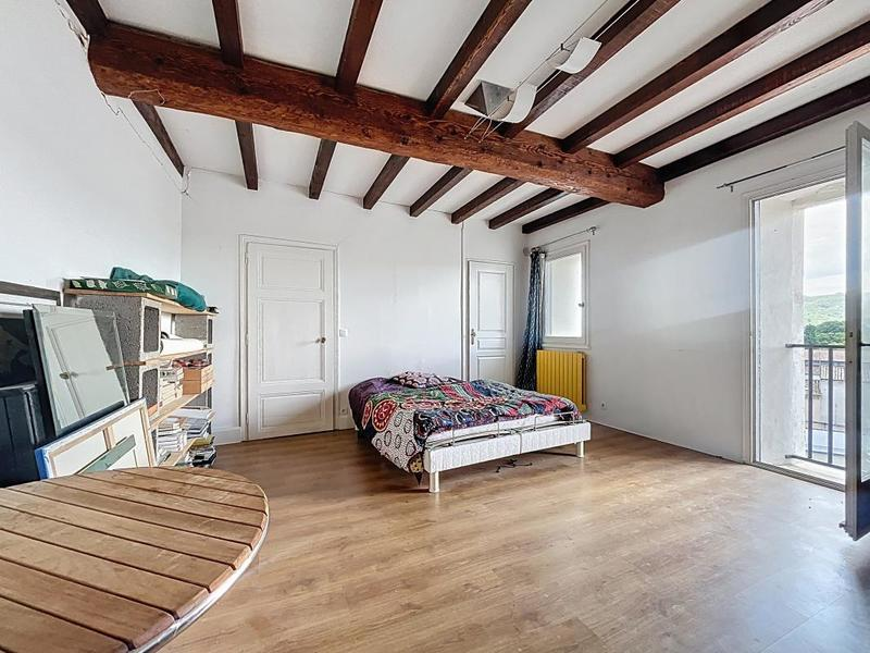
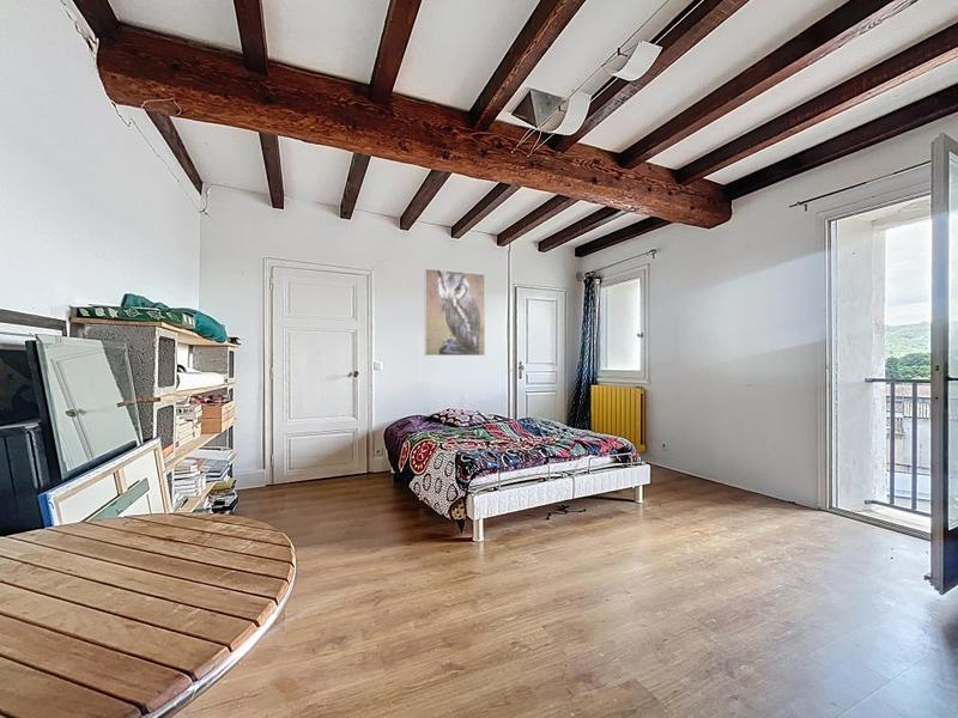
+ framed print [424,267,486,357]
